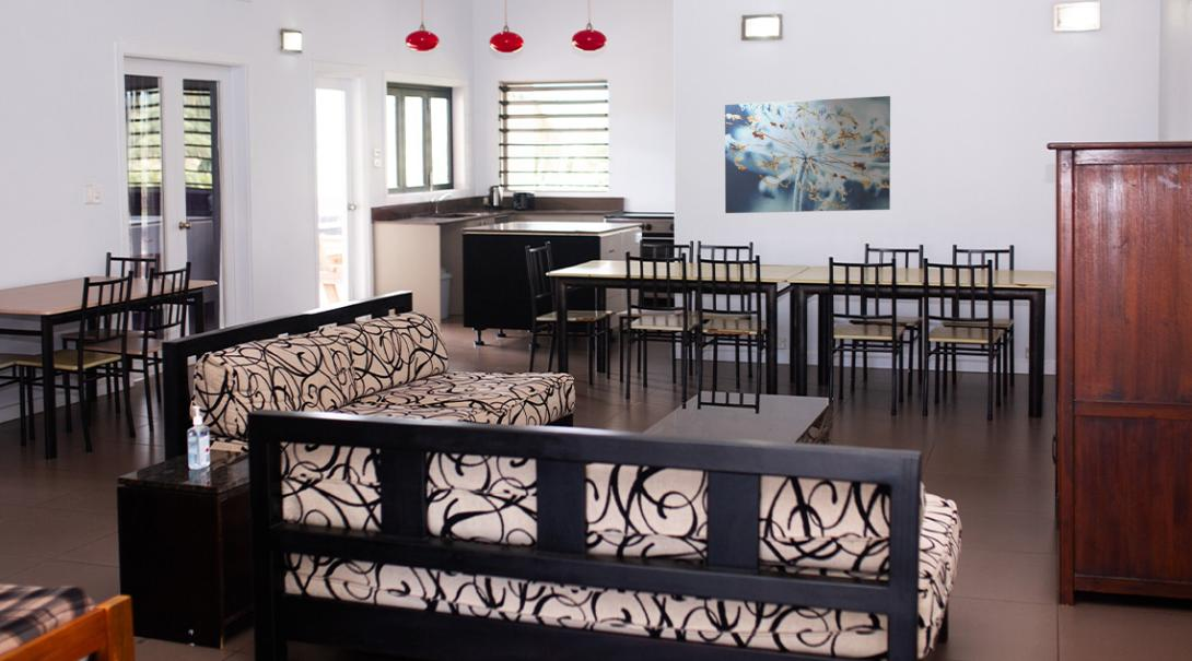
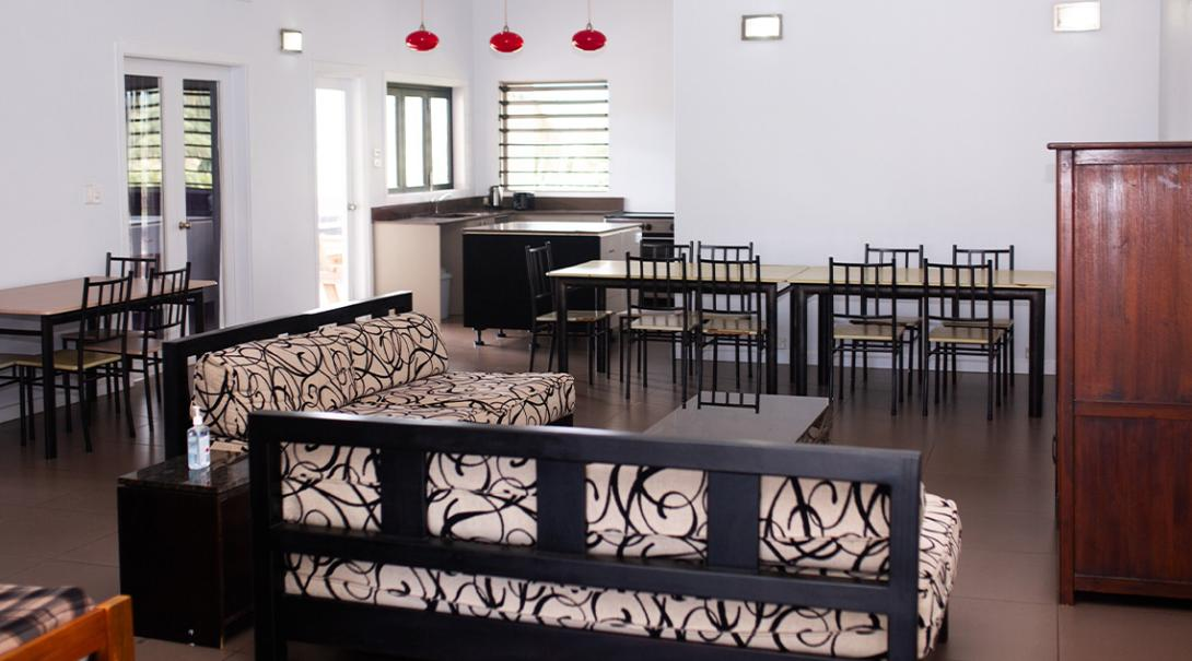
- wall art [724,95,891,214]
